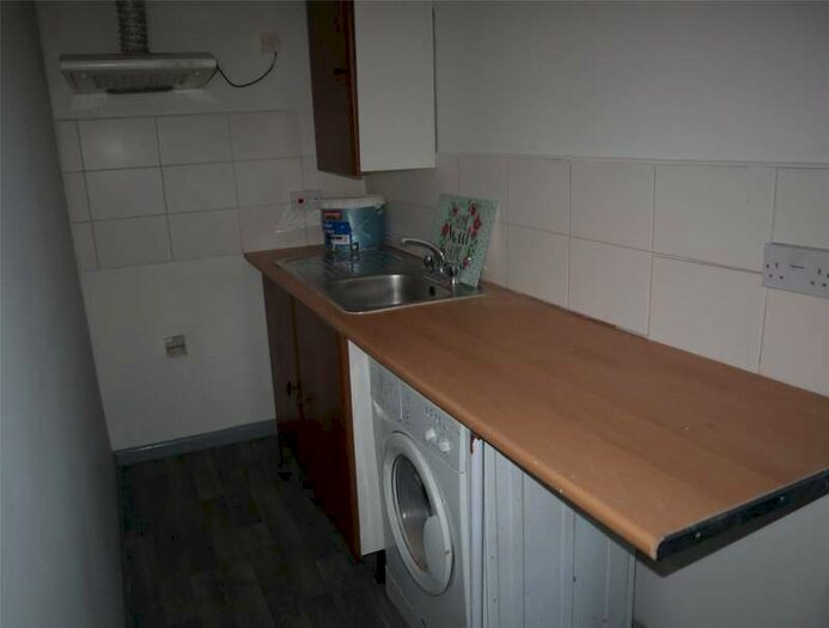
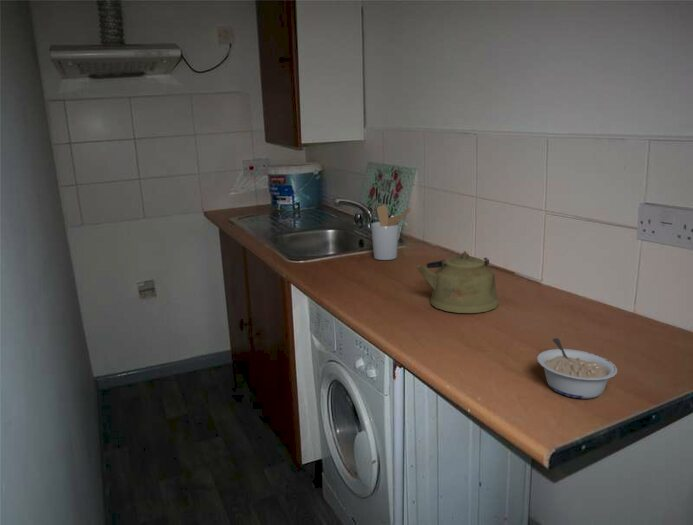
+ legume [536,337,618,400]
+ utensil holder [370,204,411,261]
+ kettle [415,250,500,314]
